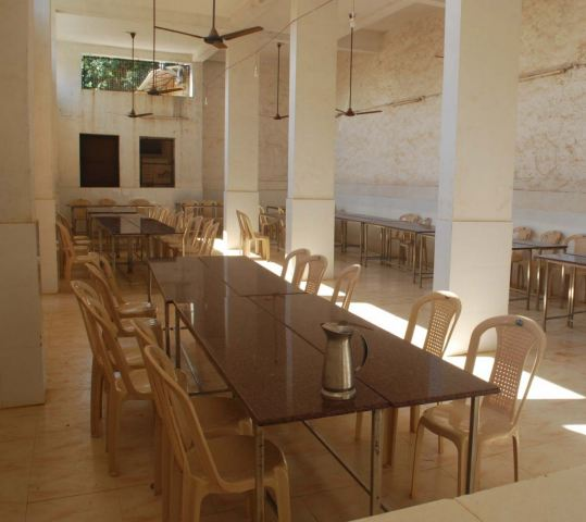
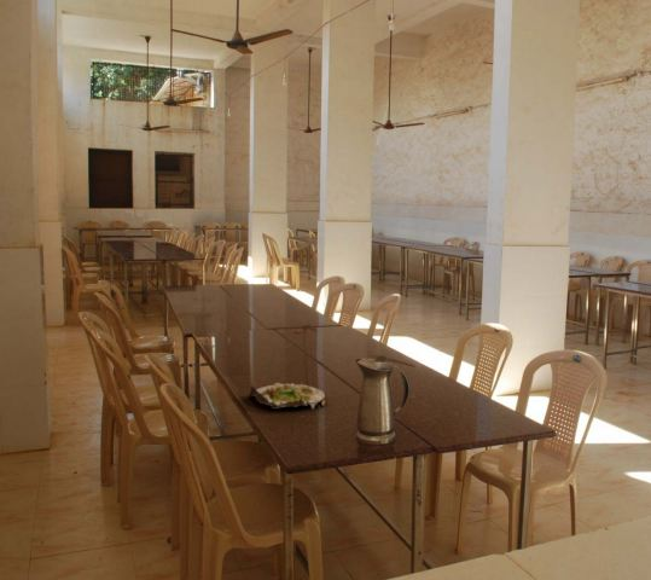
+ salad plate [248,382,329,411]
